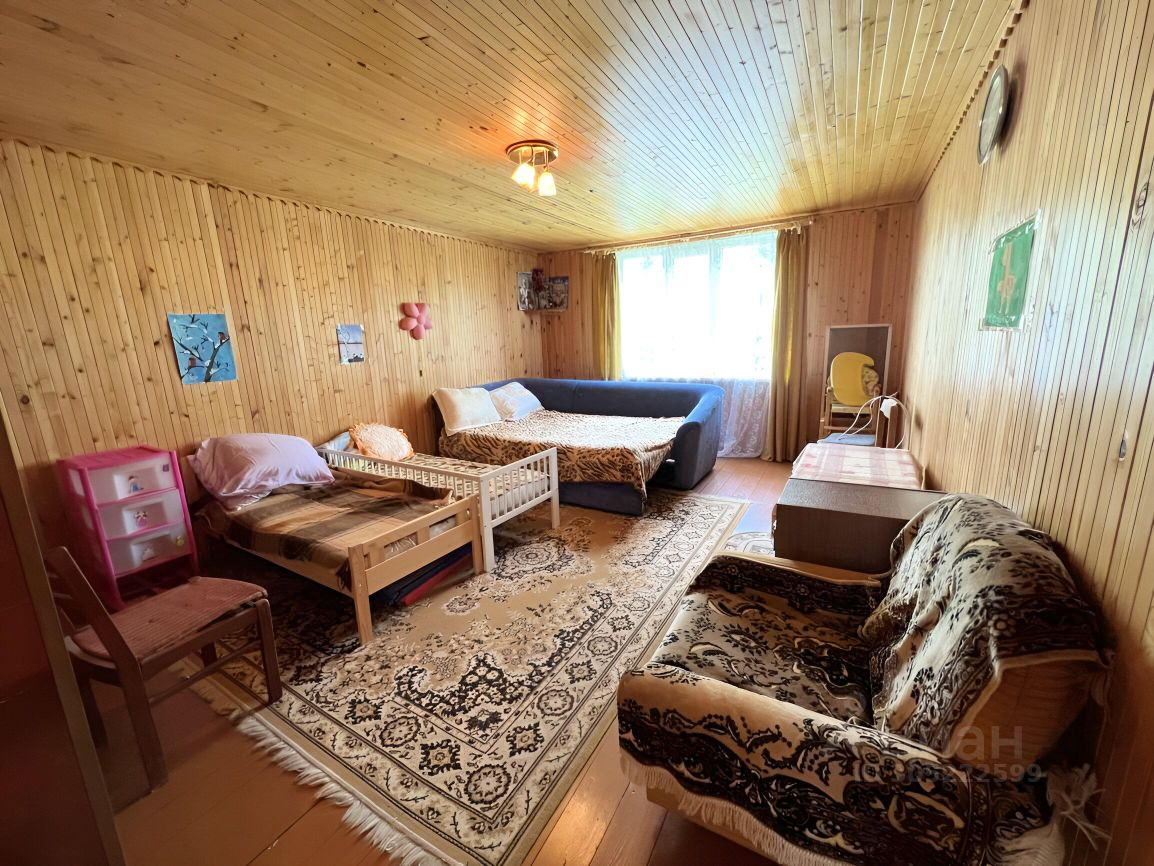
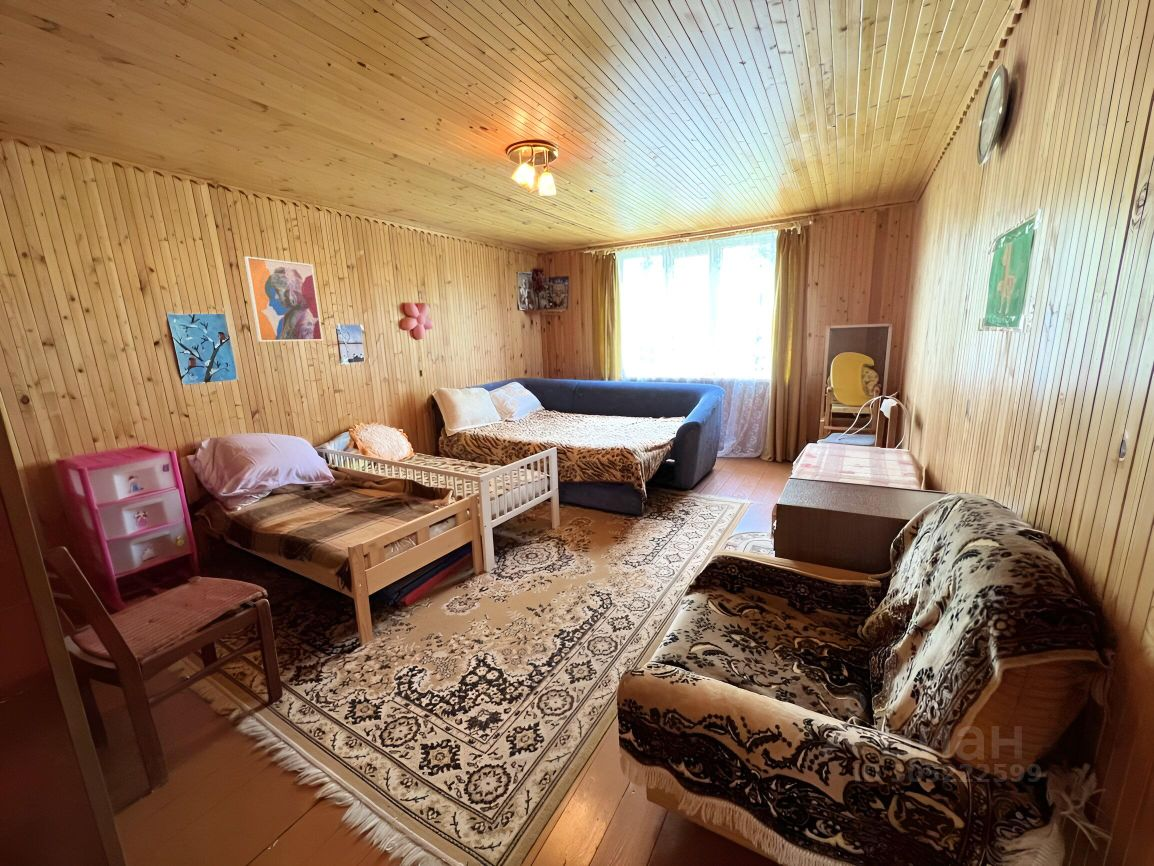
+ wall art [243,255,324,343]
